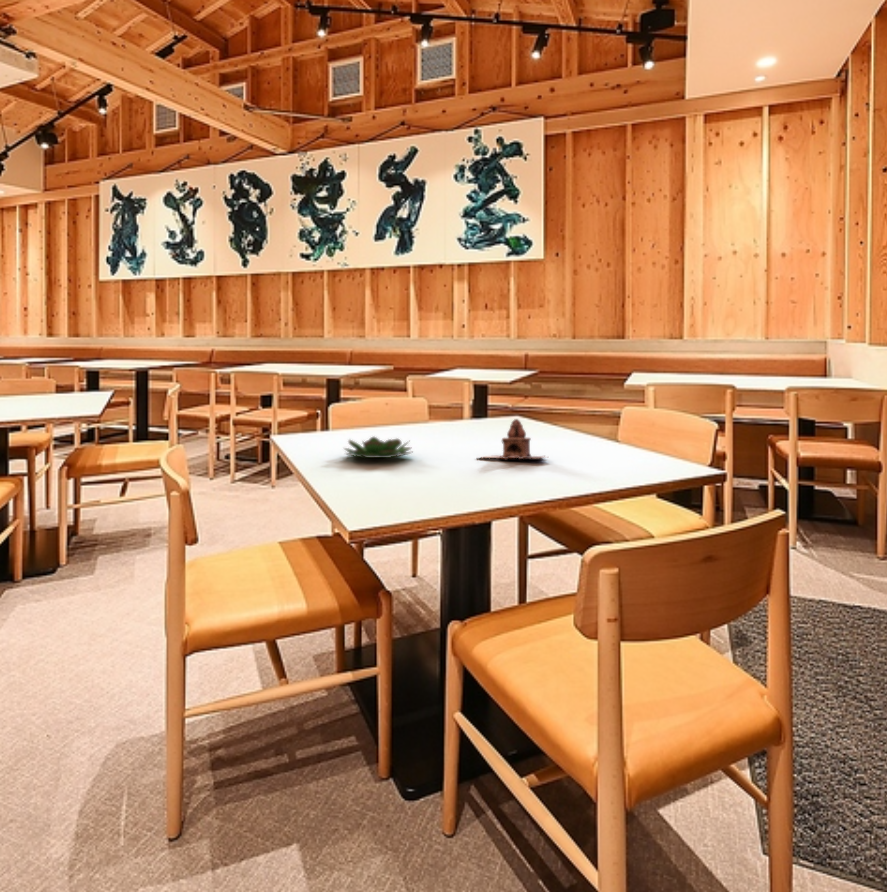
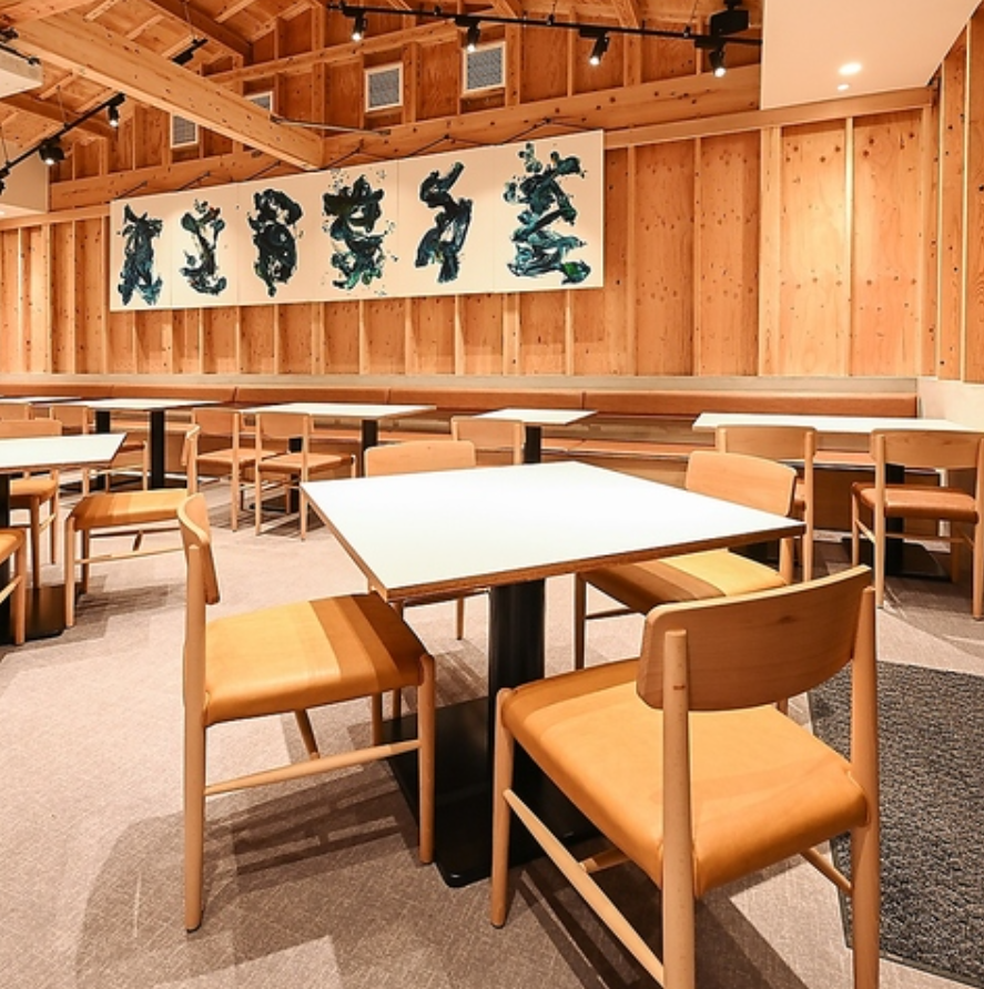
- teapot [476,418,548,460]
- succulent plant [342,435,413,459]
